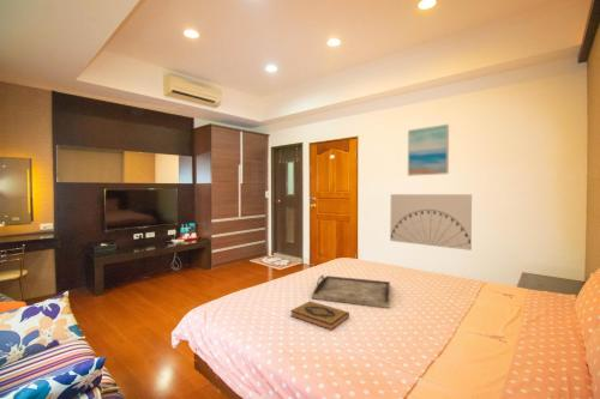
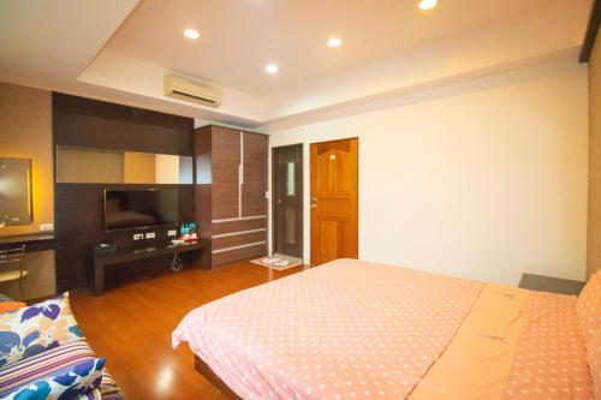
- wall art [389,193,473,252]
- serving tray [311,274,391,309]
- wall art [407,123,450,177]
- hardback book [289,300,350,332]
